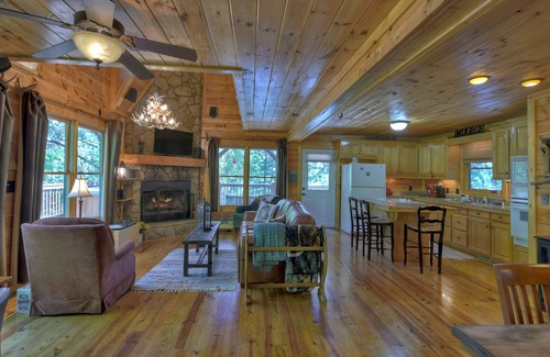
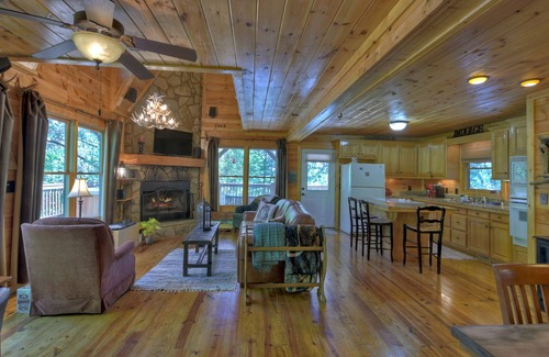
+ potted plant [137,217,161,245]
